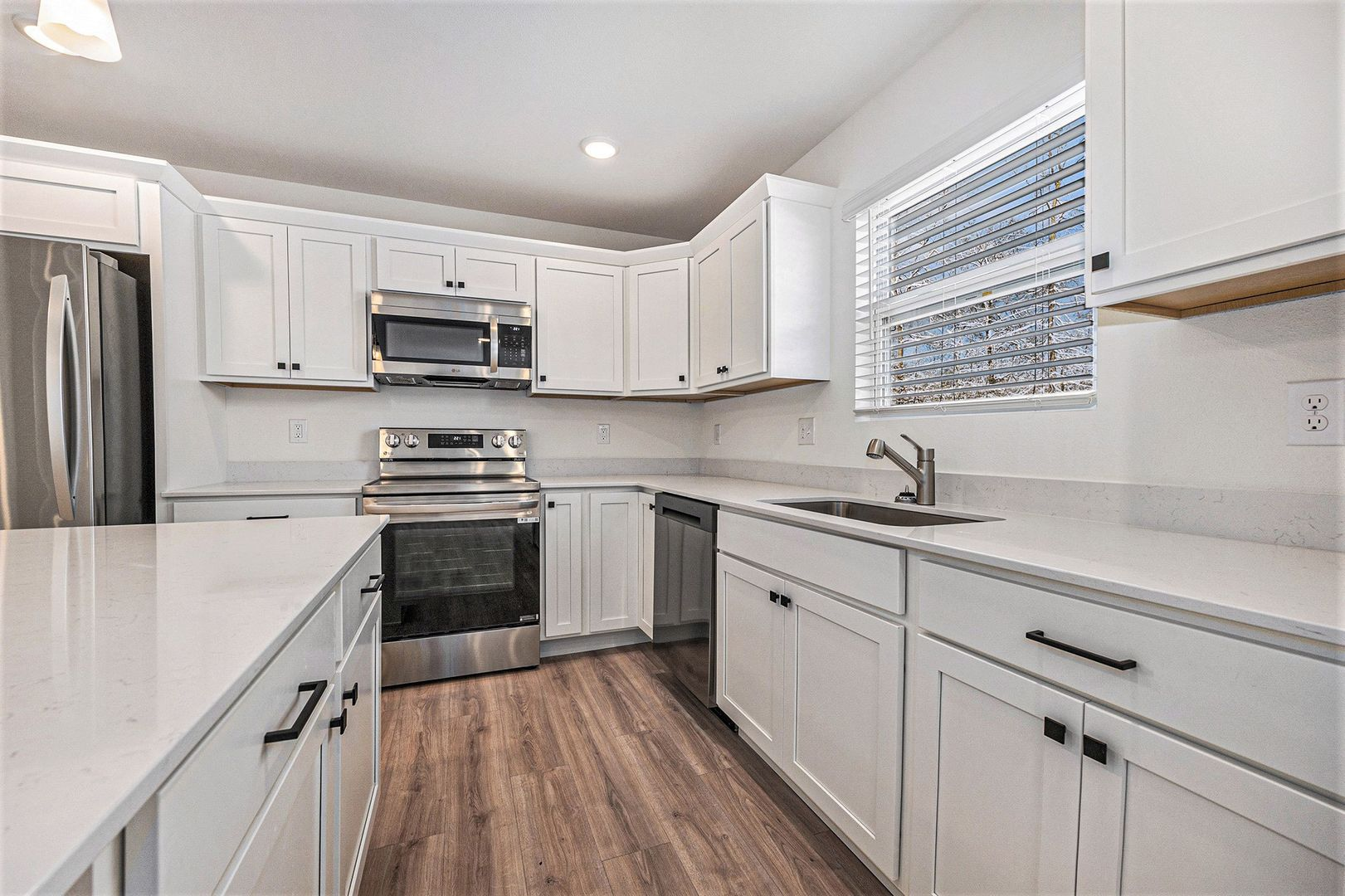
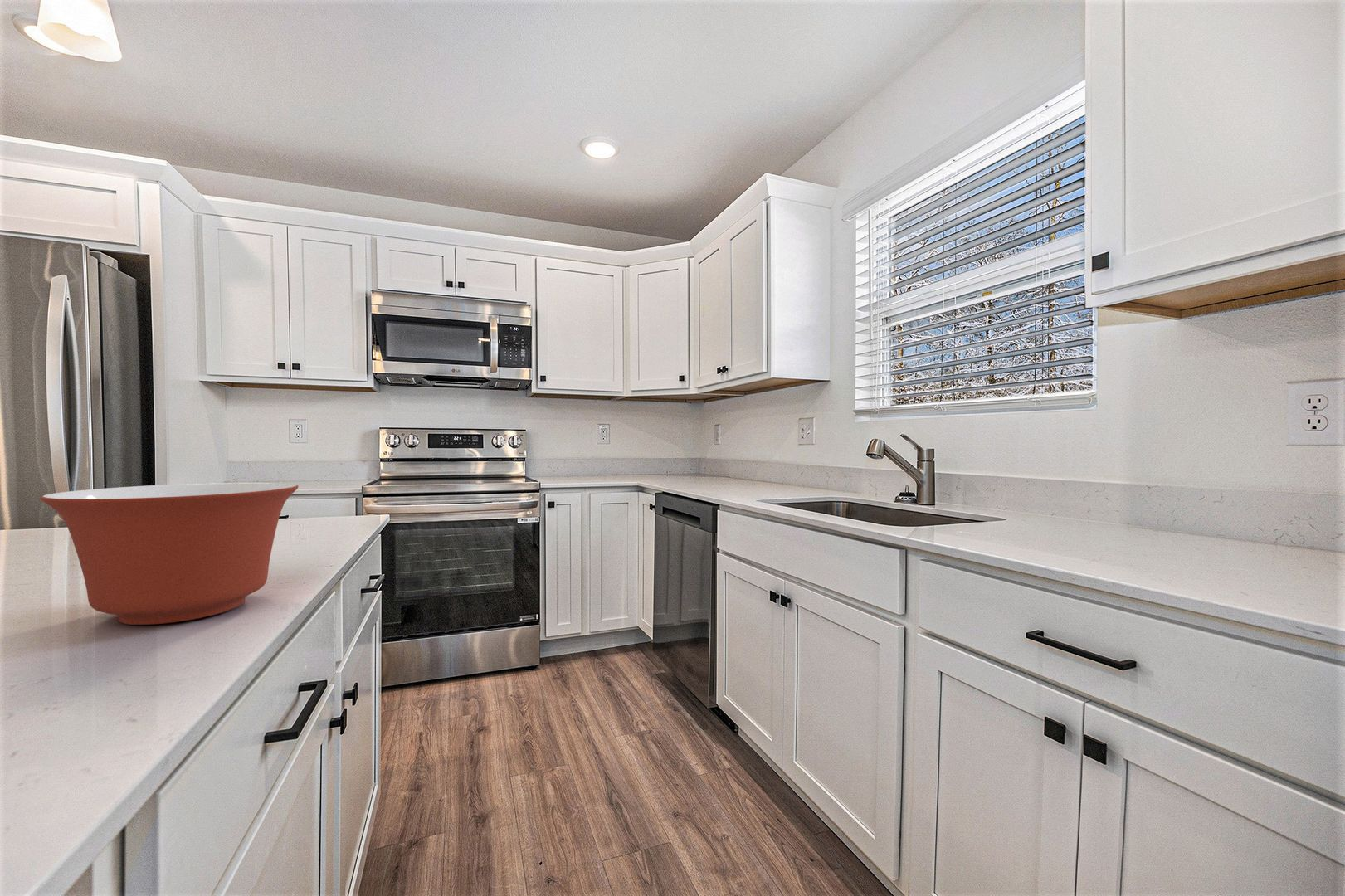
+ mixing bowl [39,482,299,626]
